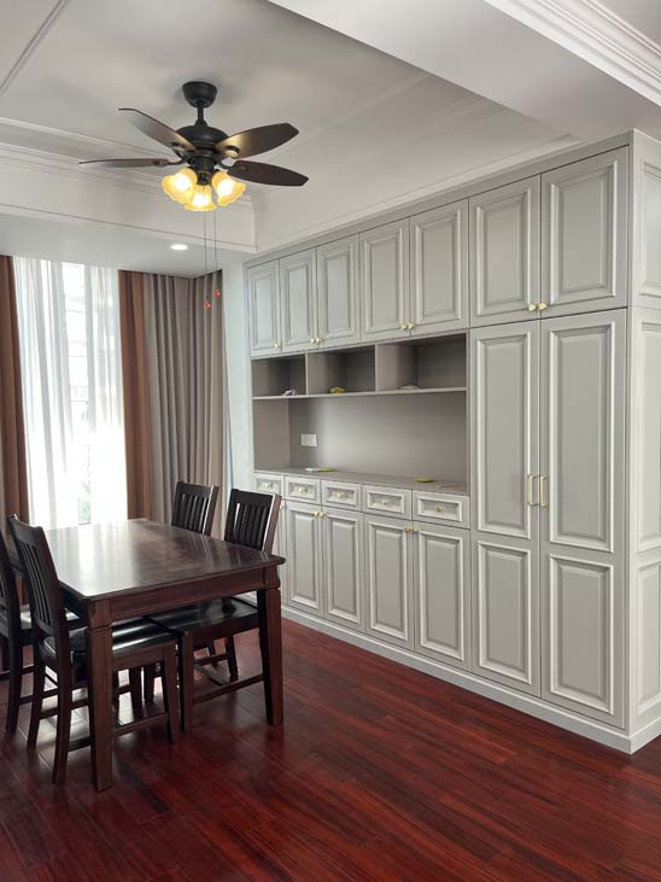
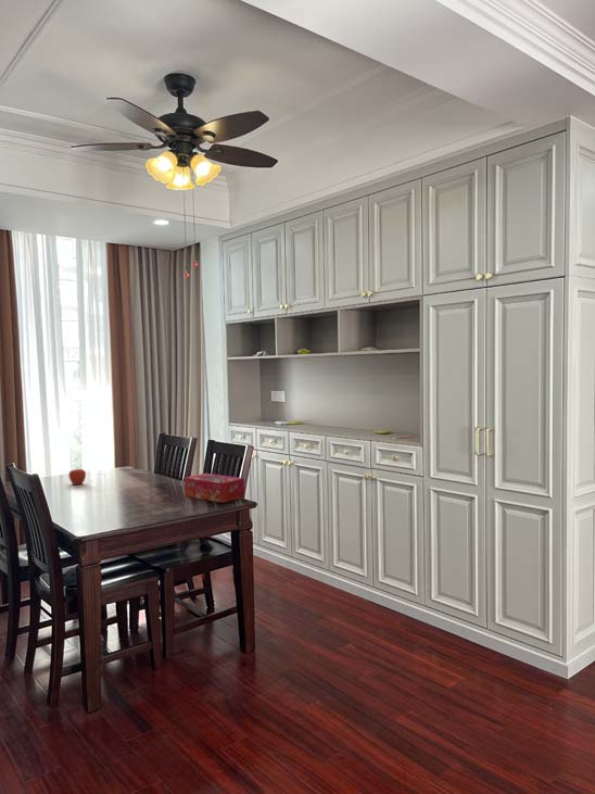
+ tissue box [183,472,245,504]
+ fruit [67,466,87,486]
